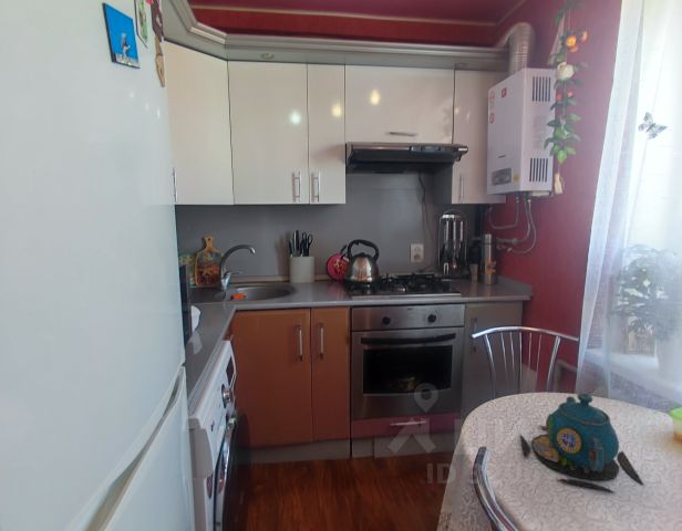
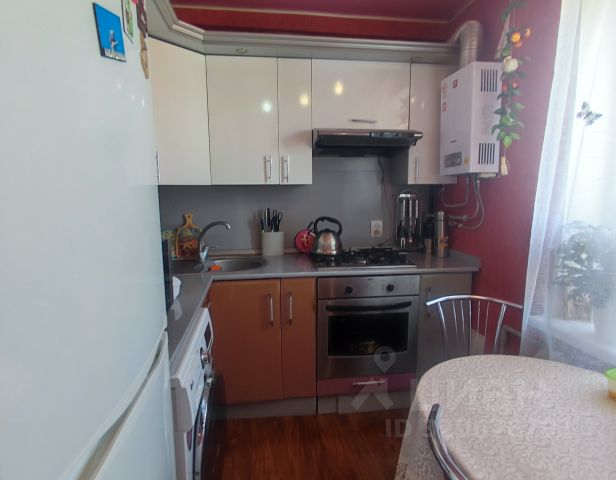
- teapot [518,392,644,494]
